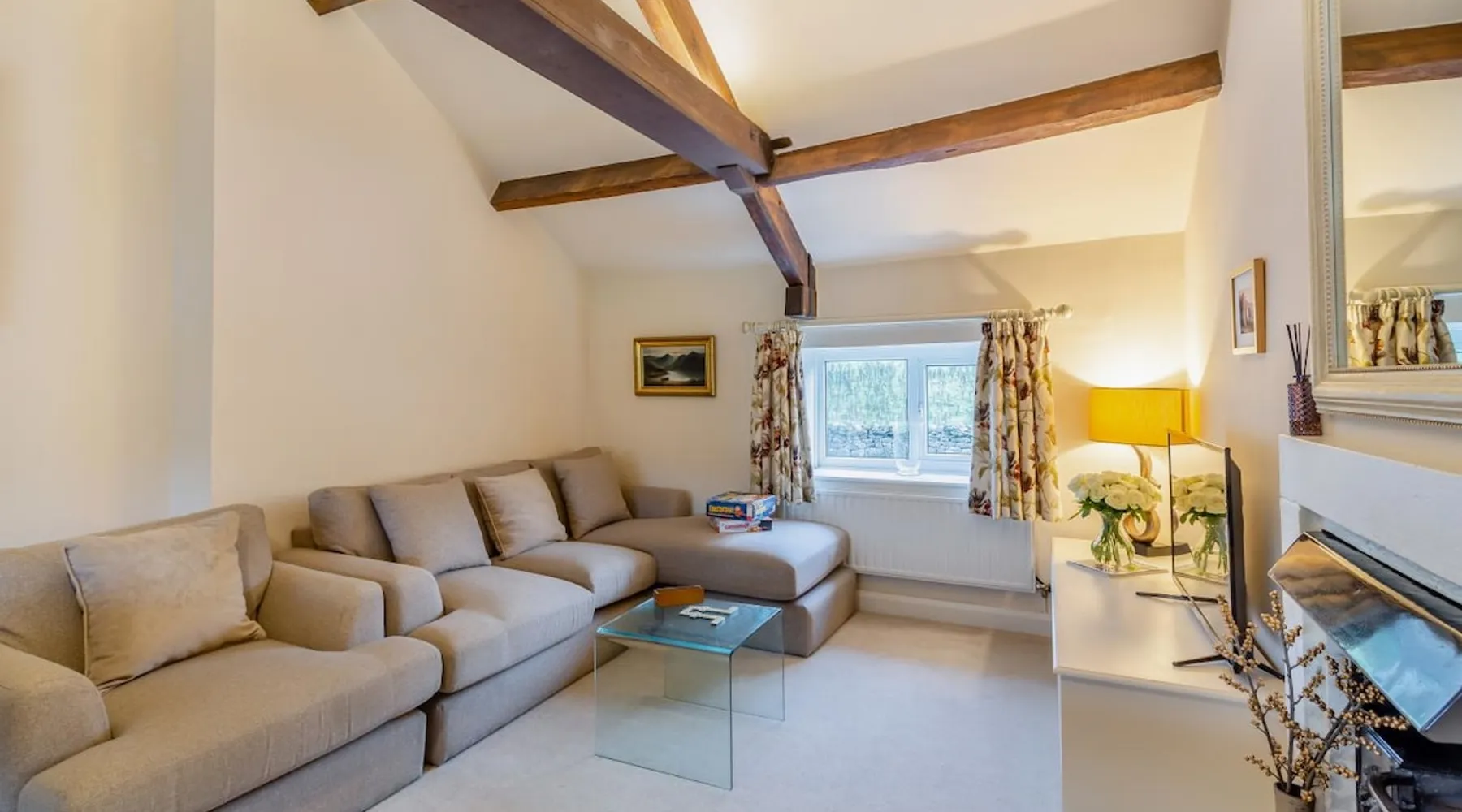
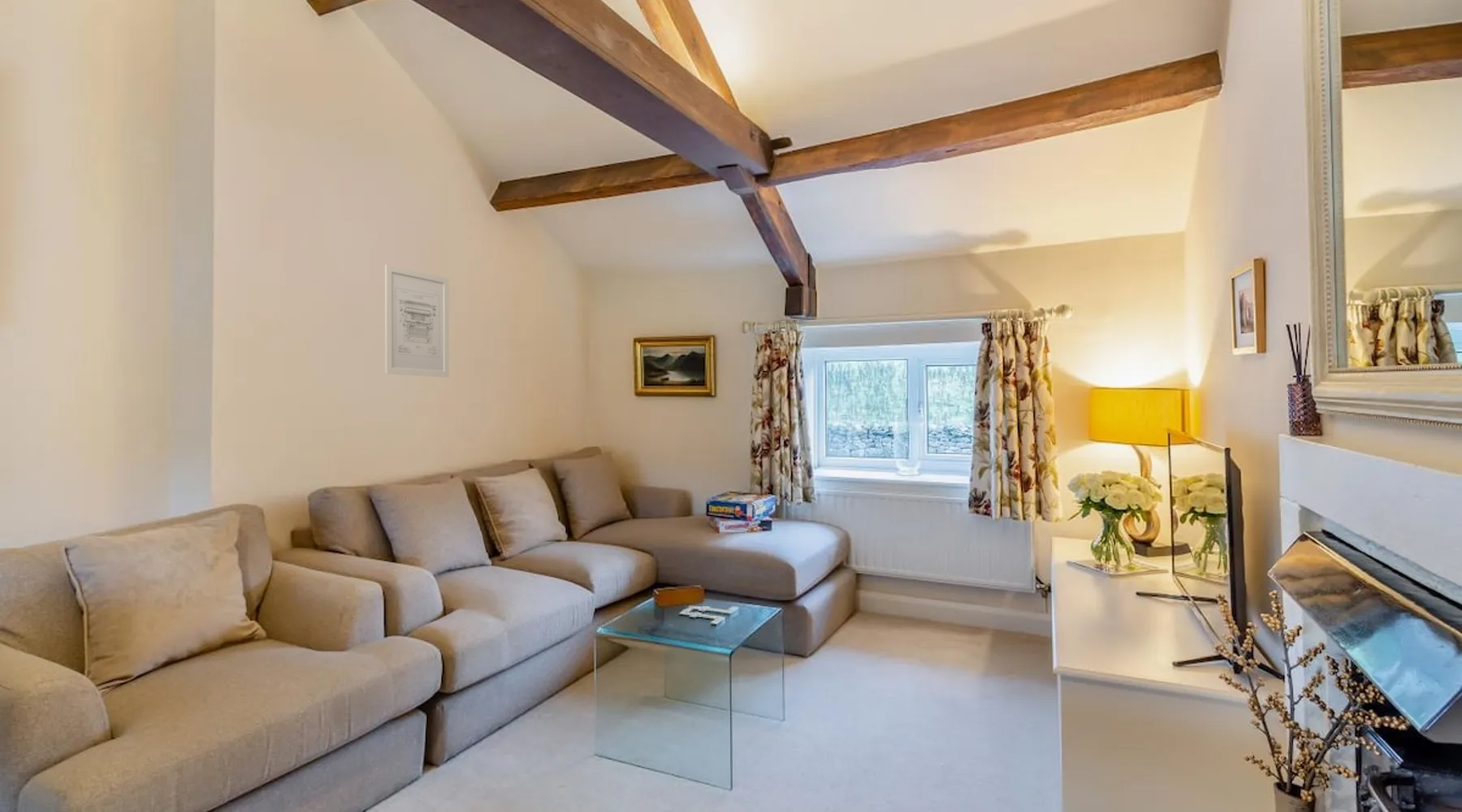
+ wall art [384,264,450,378]
